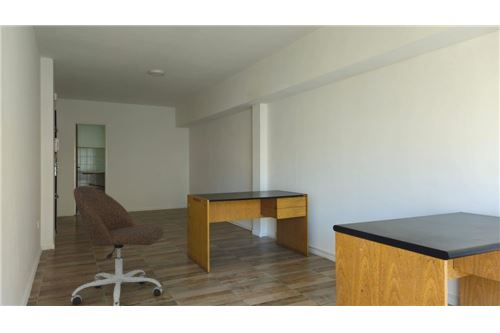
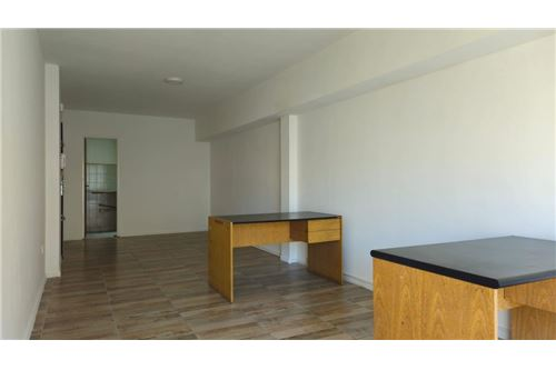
- office chair [70,185,164,307]
